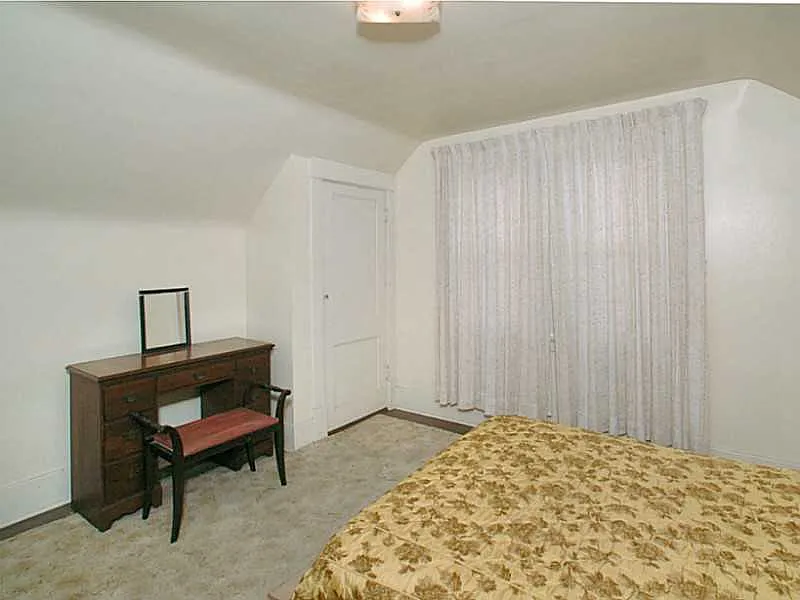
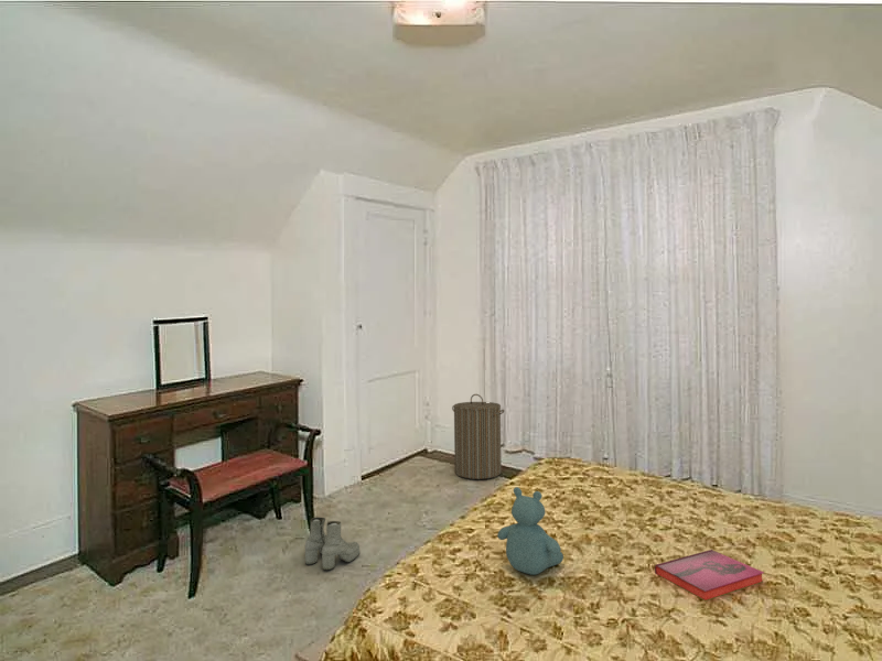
+ stuffed bear [496,486,564,576]
+ boots [304,517,361,571]
+ laundry hamper [451,393,505,480]
+ hardback book [654,549,765,602]
